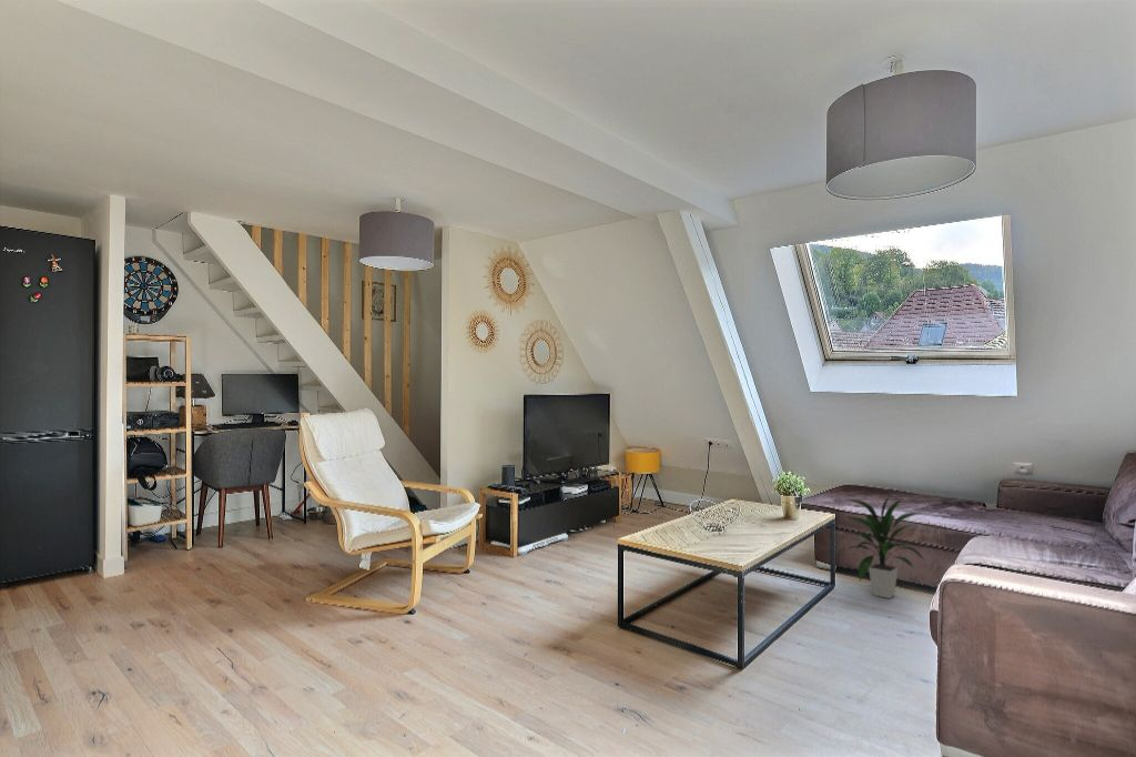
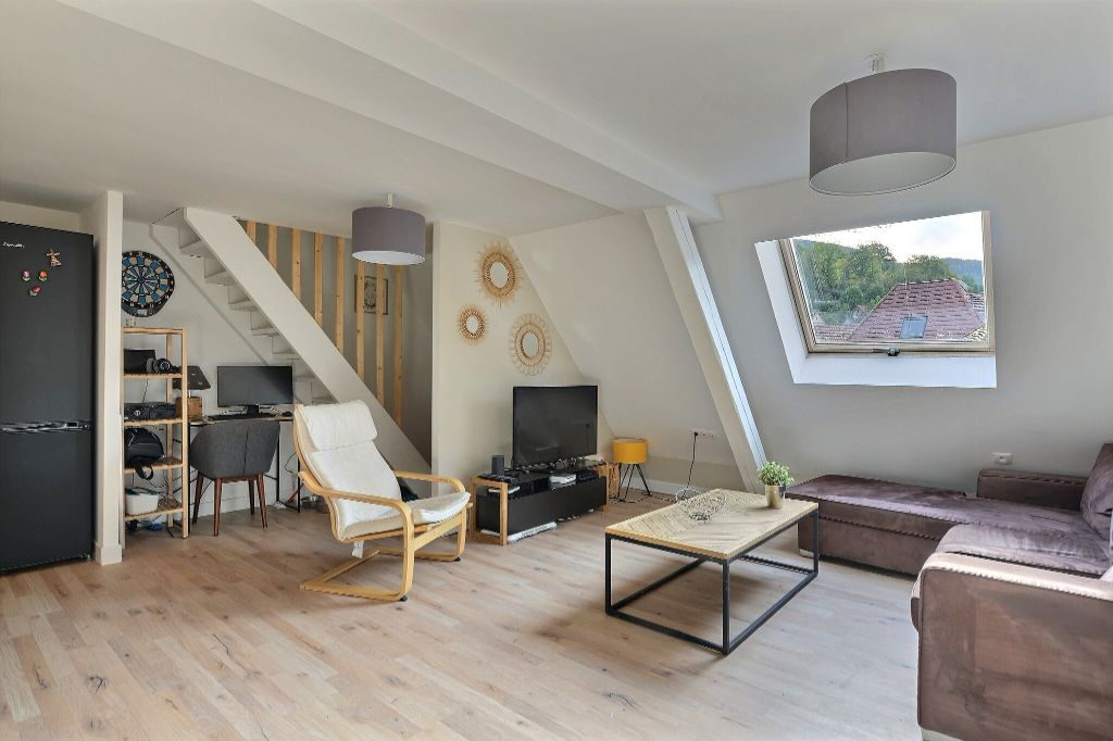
- indoor plant [839,493,929,599]
